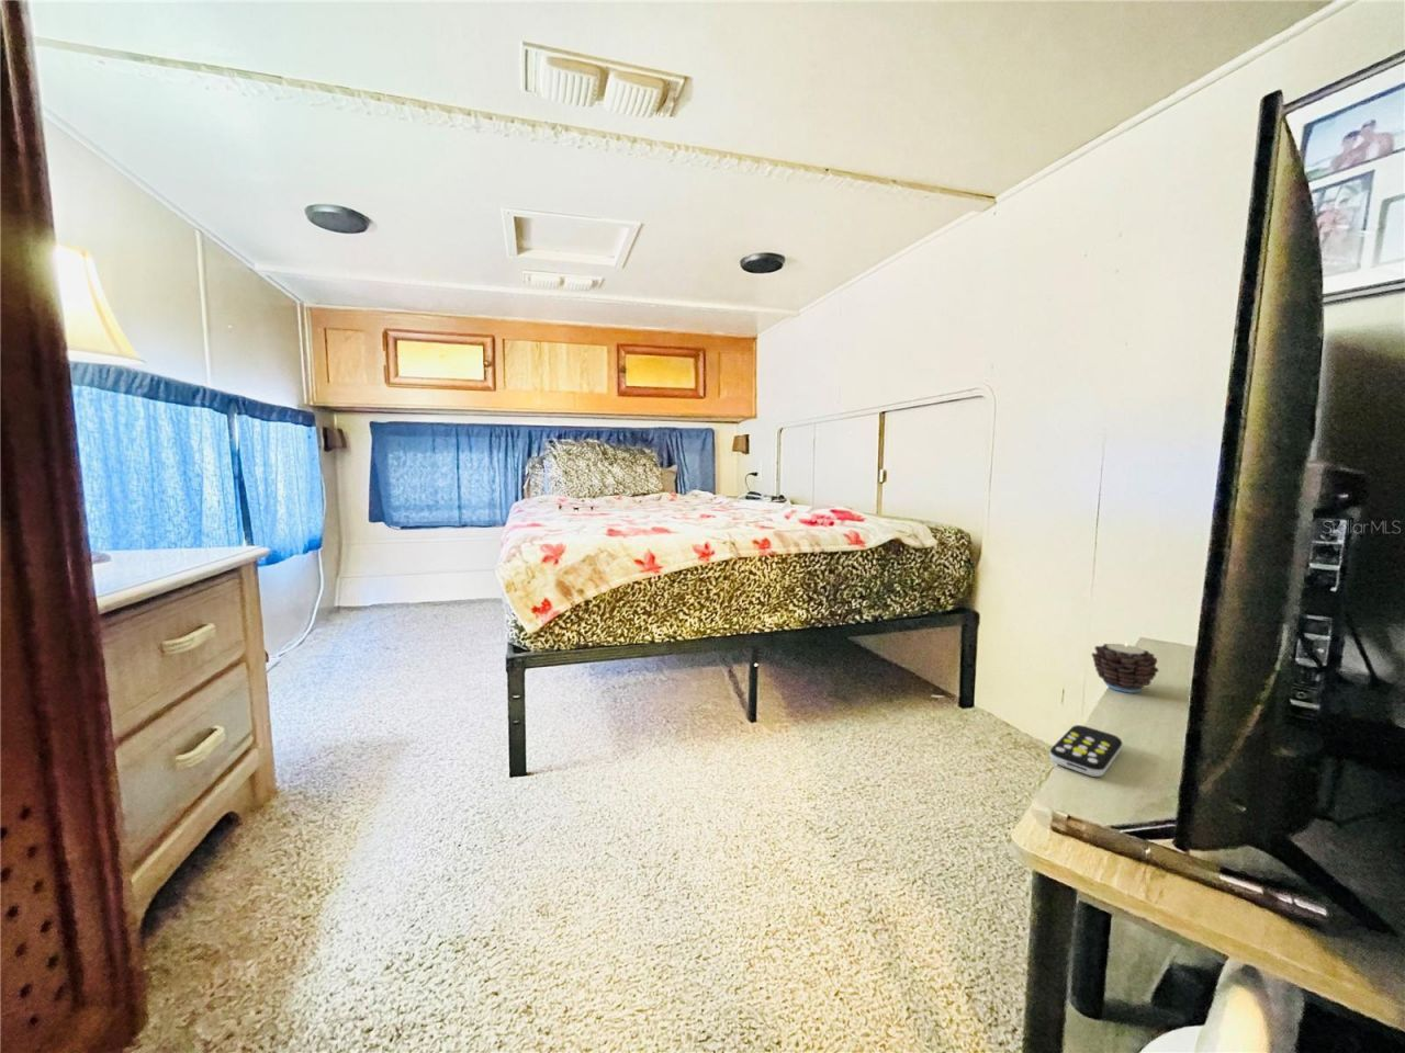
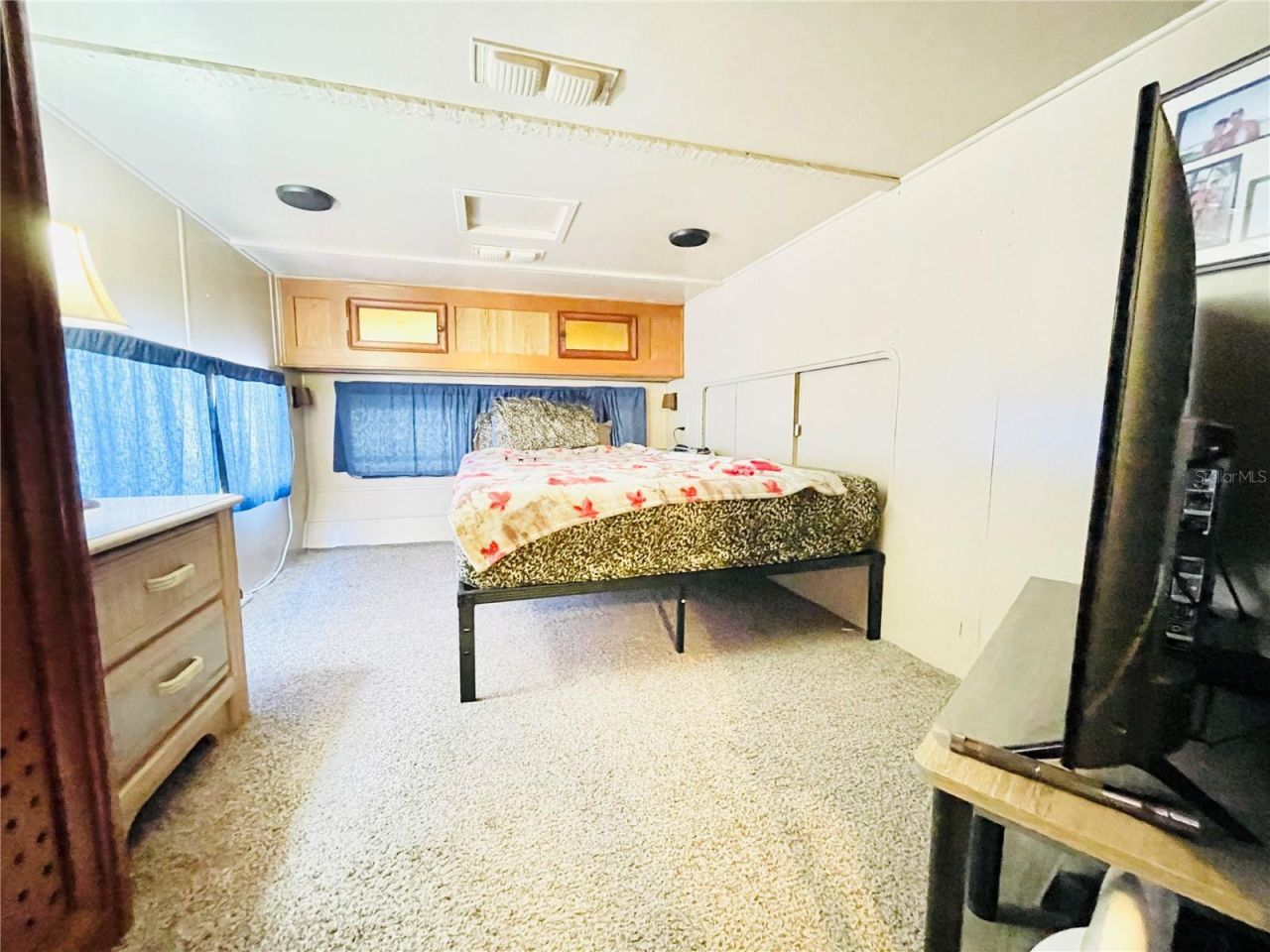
- remote control [1050,723,1123,778]
- candle [1090,638,1161,695]
